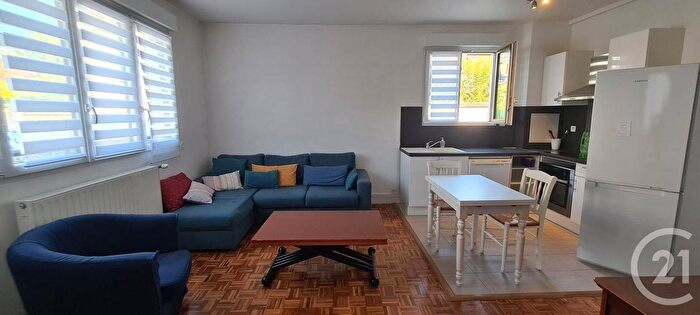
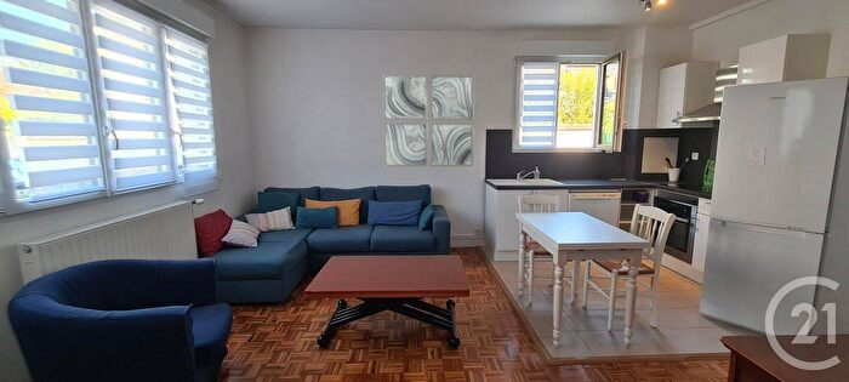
+ wall art [382,73,475,167]
